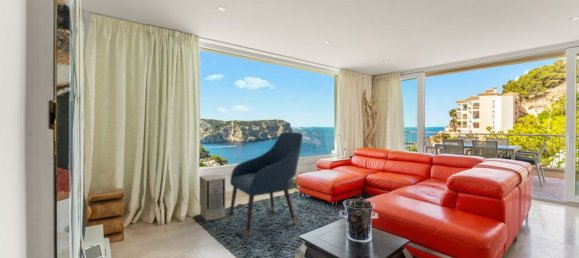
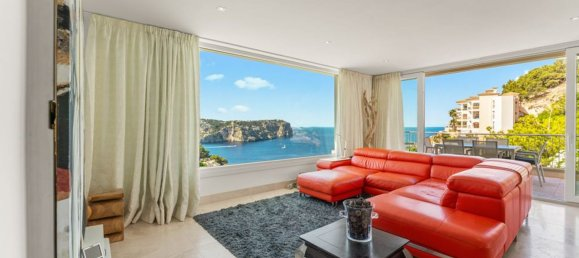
- chair [228,131,304,238]
- air purifier [199,173,226,221]
